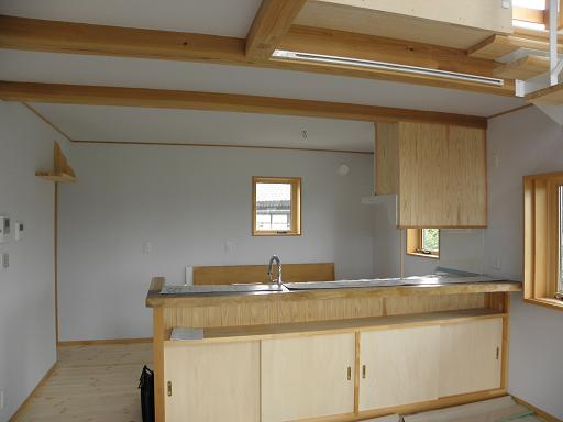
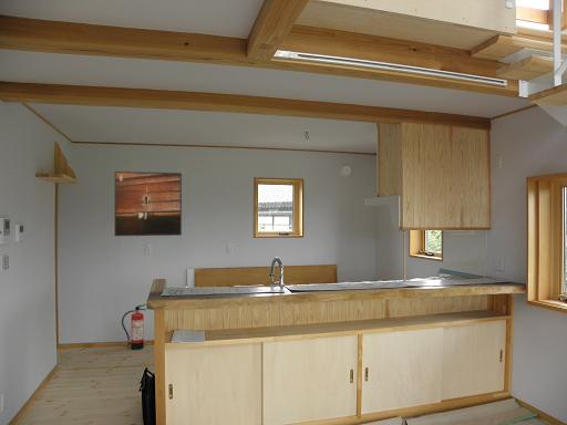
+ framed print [114,170,183,237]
+ fire extinguisher [121,303,147,351]
